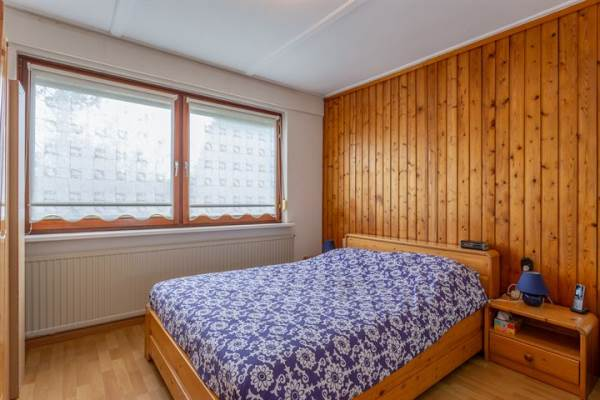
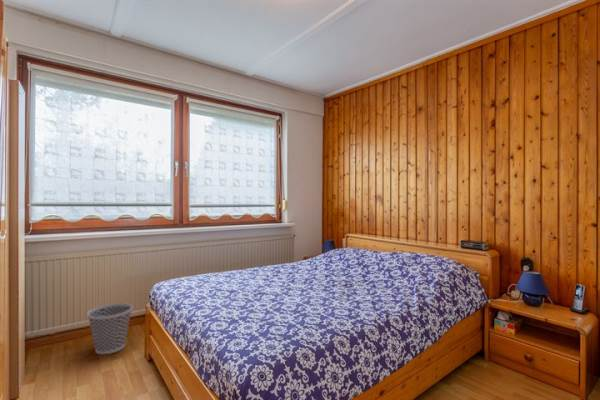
+ wastebasket [86,302,134,355]
